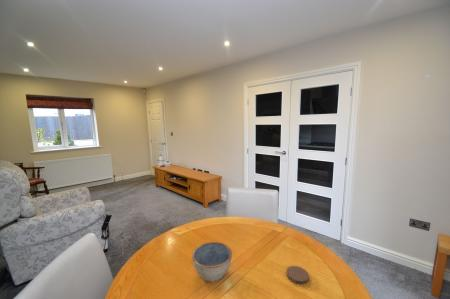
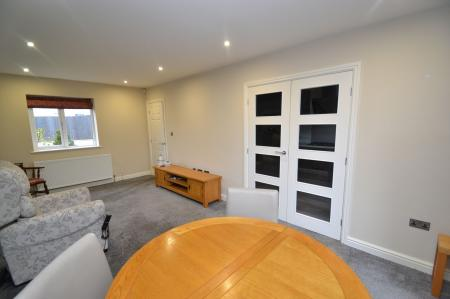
- coaster [286,265,310,285]
- bowl [191,241,233,283]
